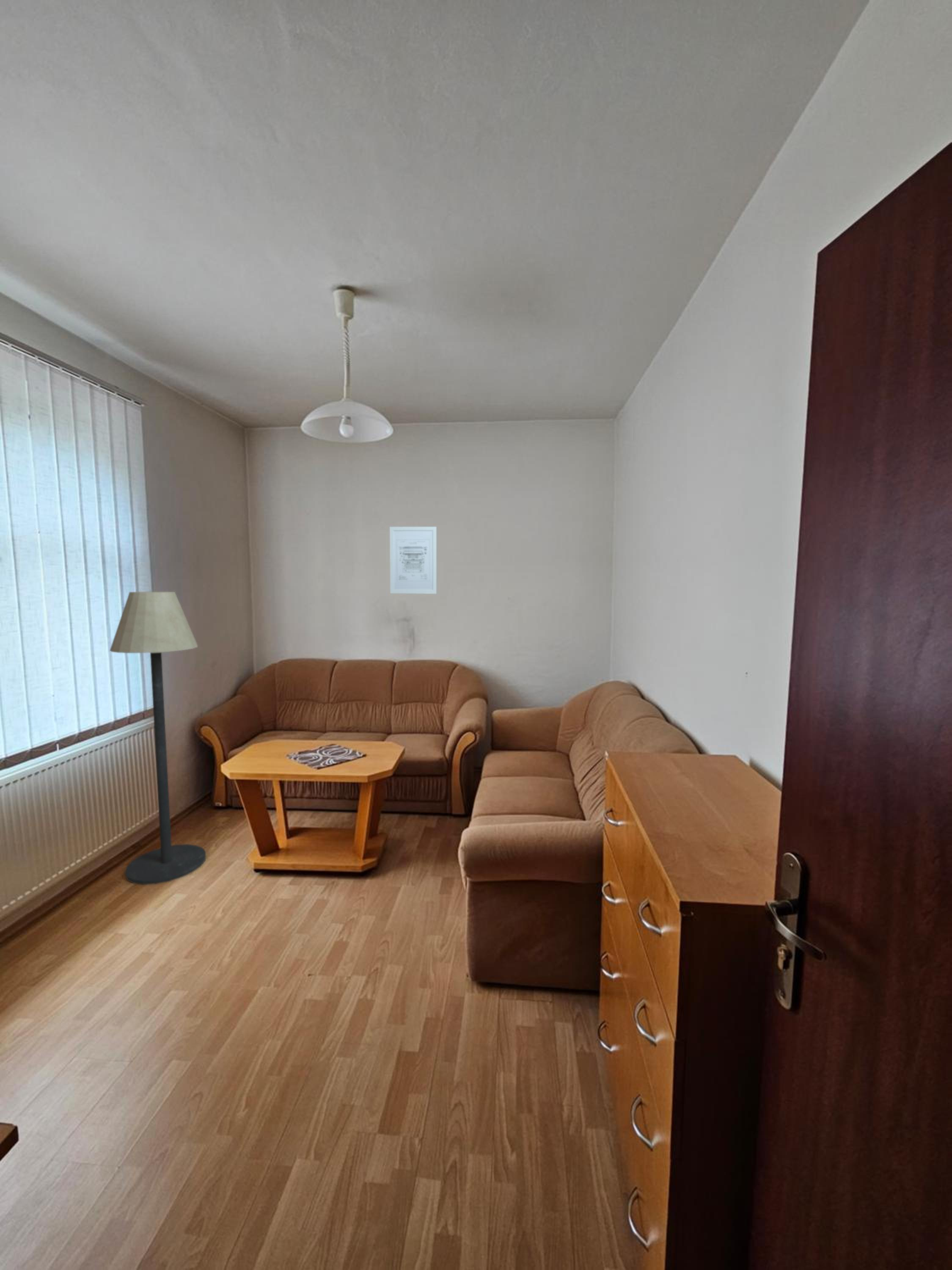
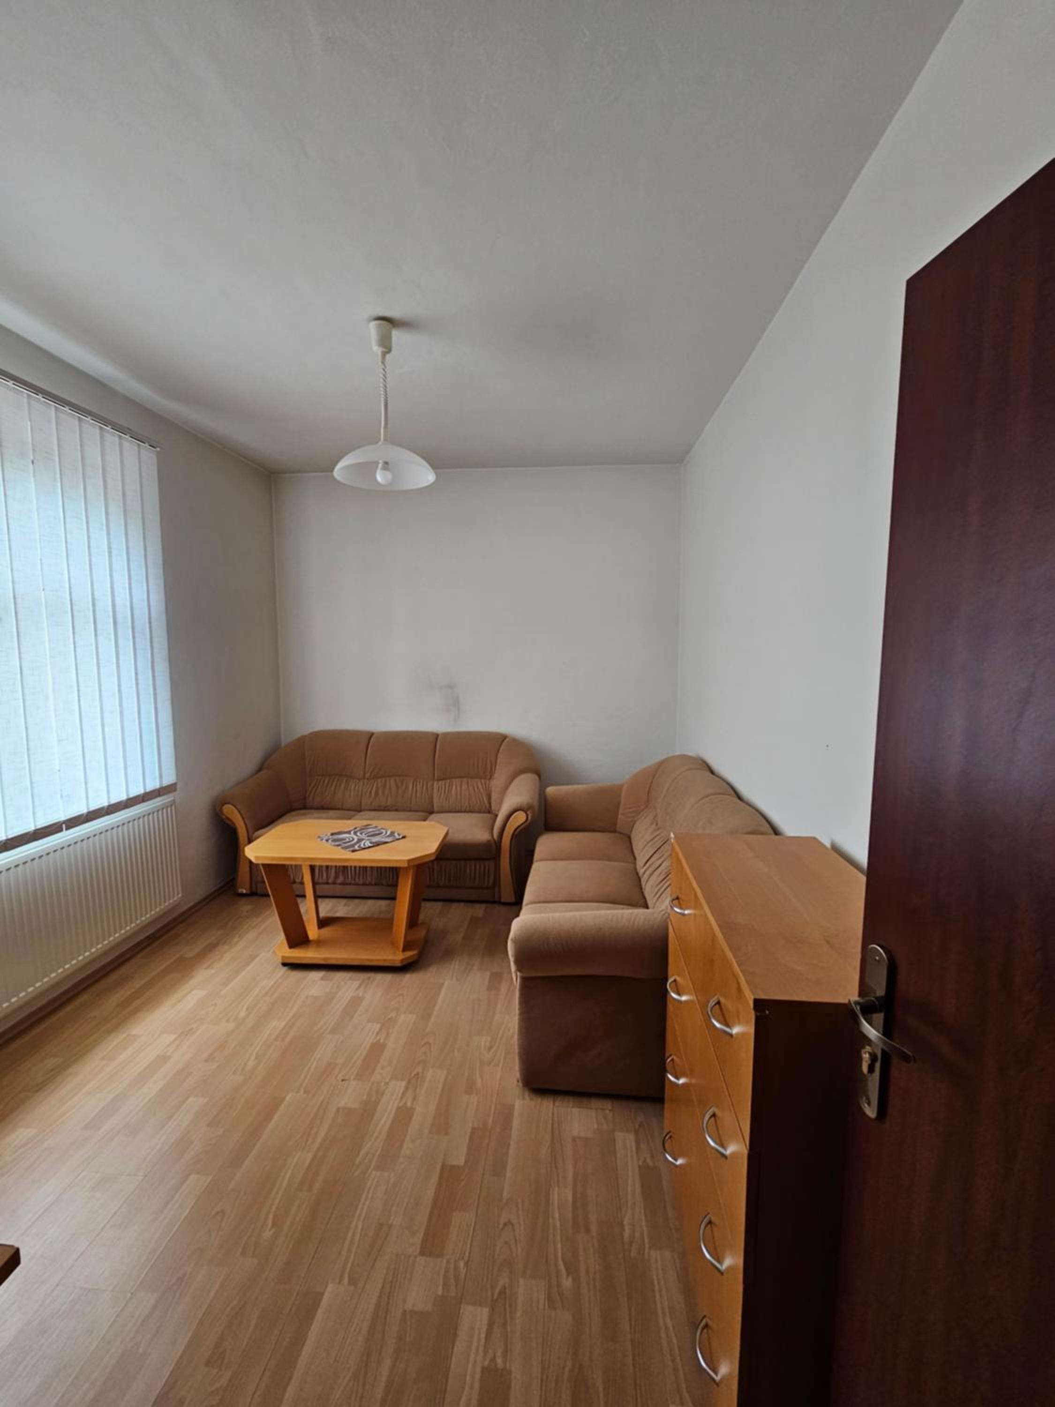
- wall art [389,526,437,594]
- floor lamp [109,591,206,885]
